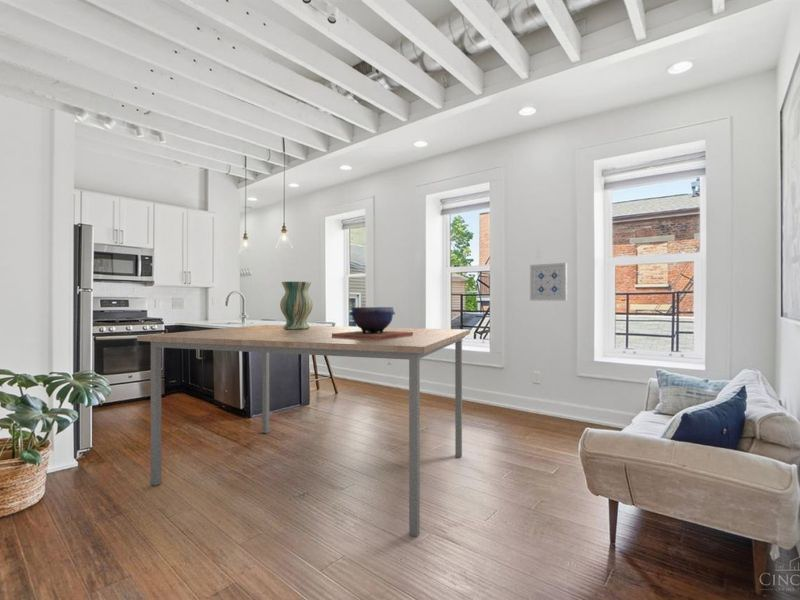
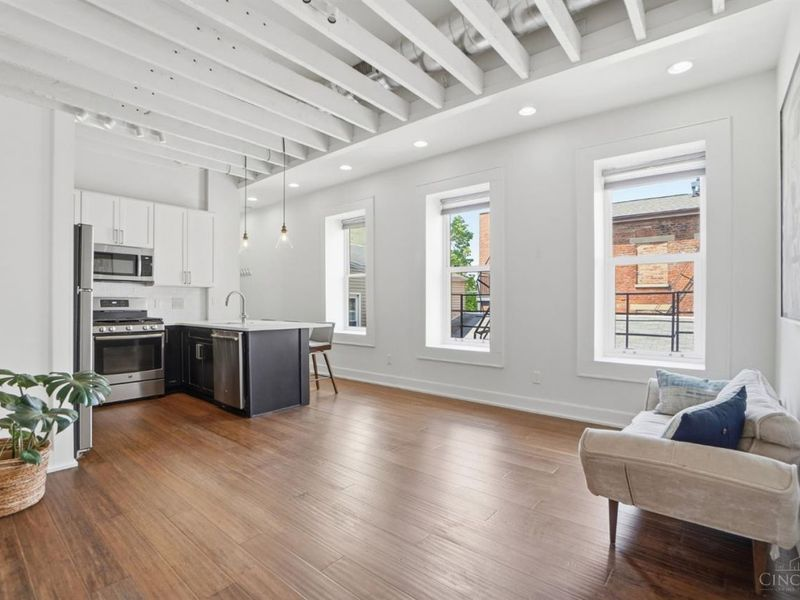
- wall art [529,262,568,302]
- vase [279,281,314,329]
- dining table [136,324,471,538]
- decorative bowl [332,306,413,340]
